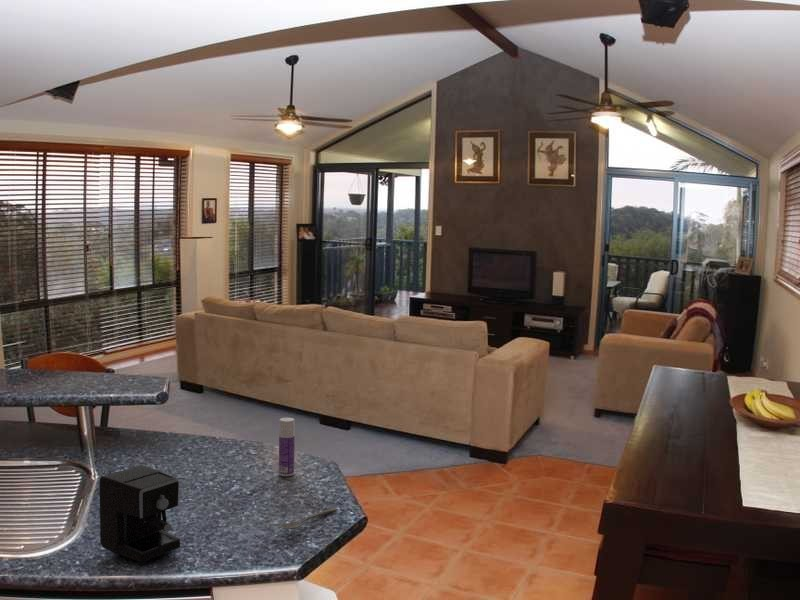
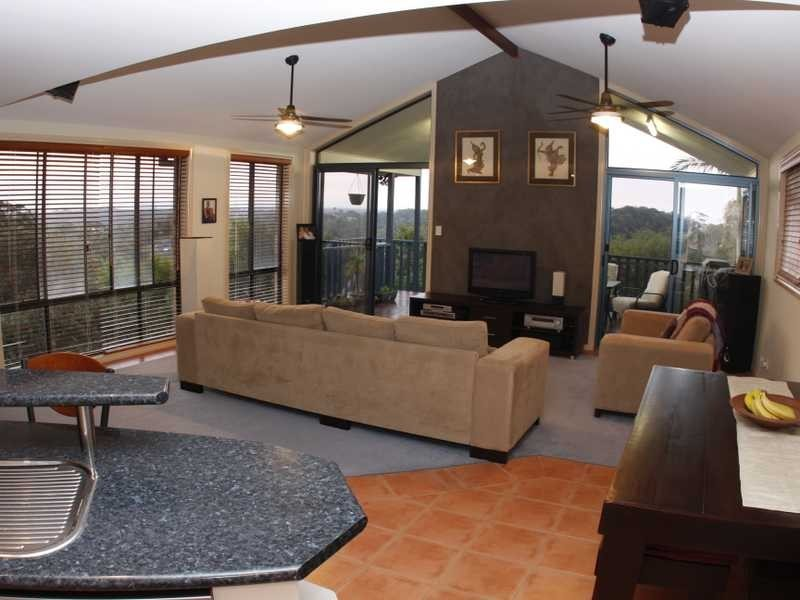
- bottle [278,417,296,477]
- coffee maker [98,464,181,563]
- spoon [278,507,339,530]
